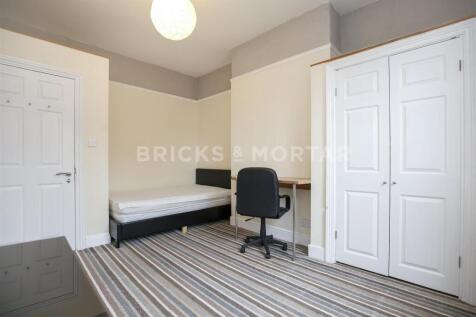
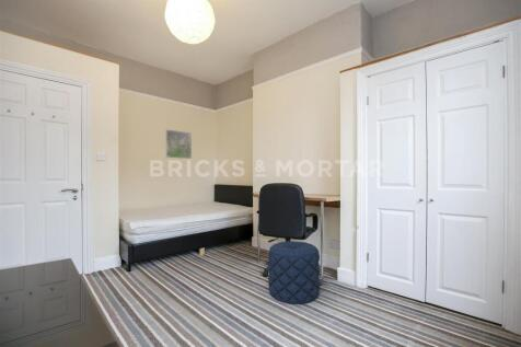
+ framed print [164,128,193,160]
+ pouf [267,240,321,305]
